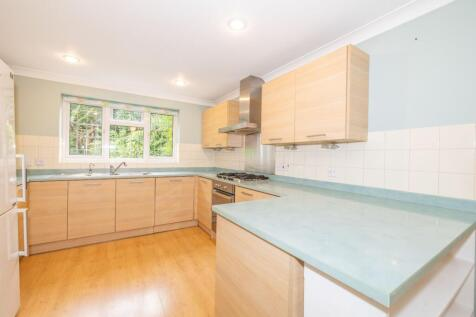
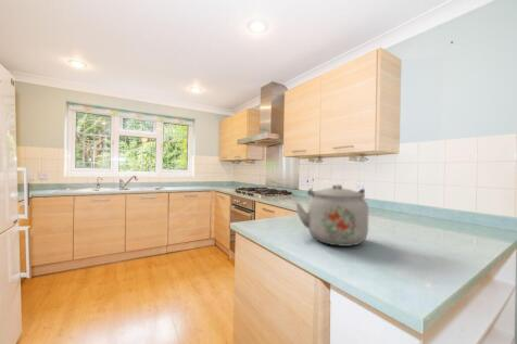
+ kettle [294,183,369,247]
